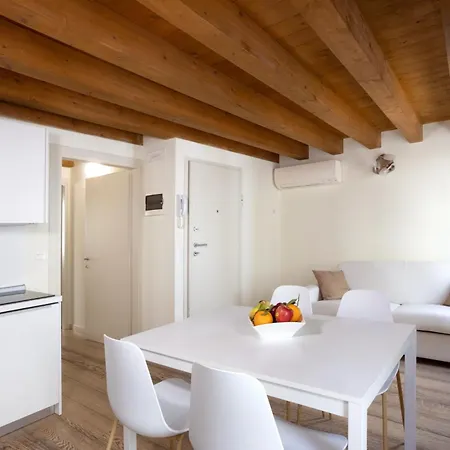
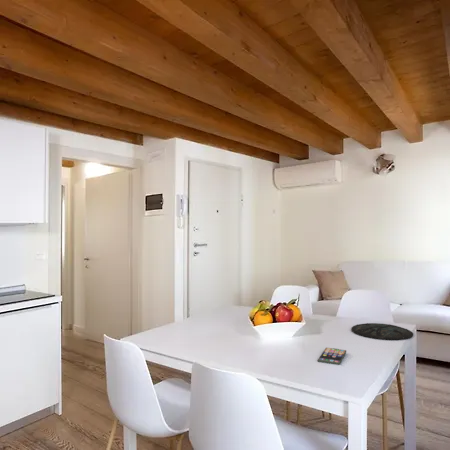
+ smartphone [317,347,347,366]
+ plate [350,322,414,341]
